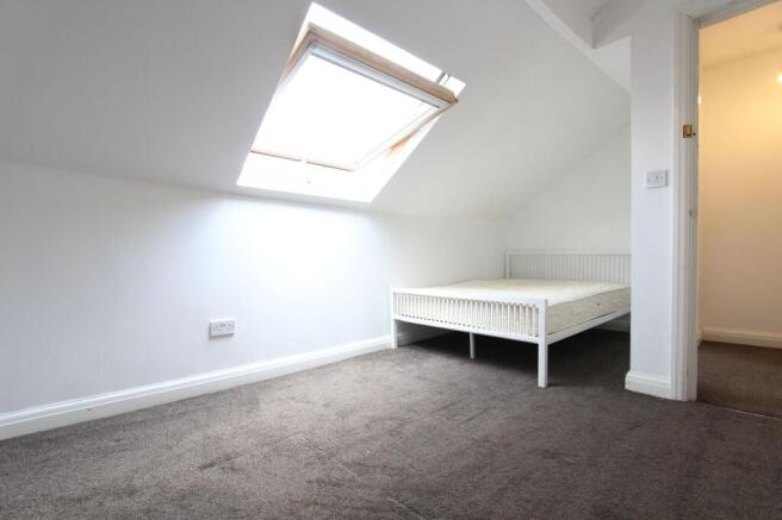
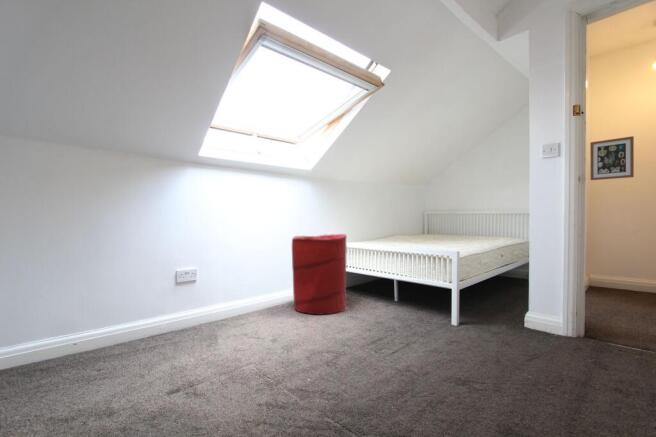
+ laundry hamper [291,233,348,316]
+ wall art [589,135,635,181]
